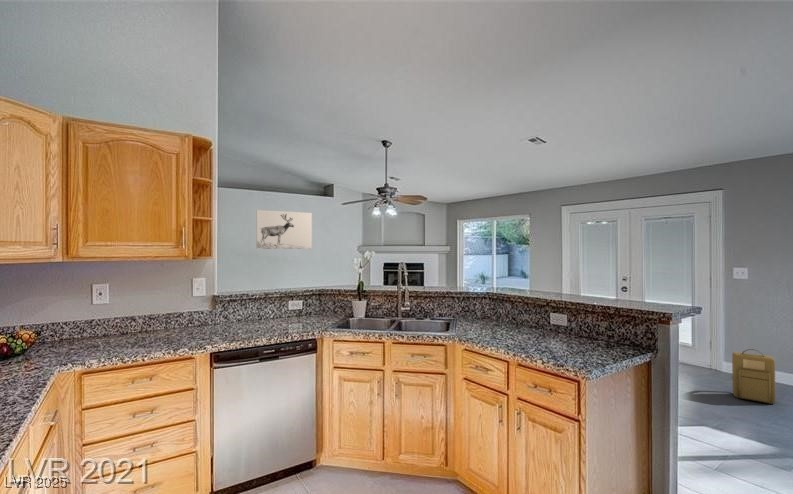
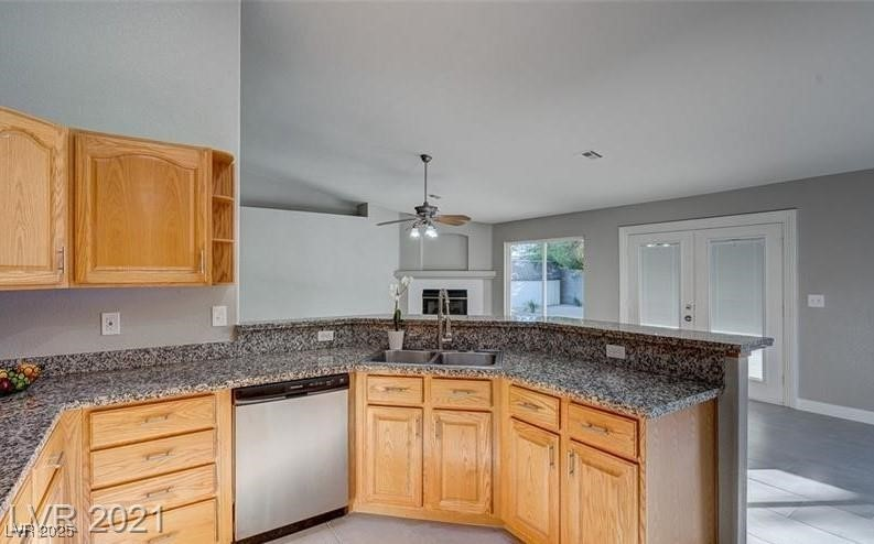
- backpack [729,348,777,405]
- wall art [255,209,313,250]
